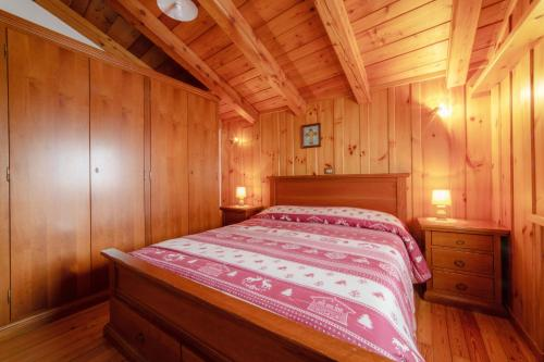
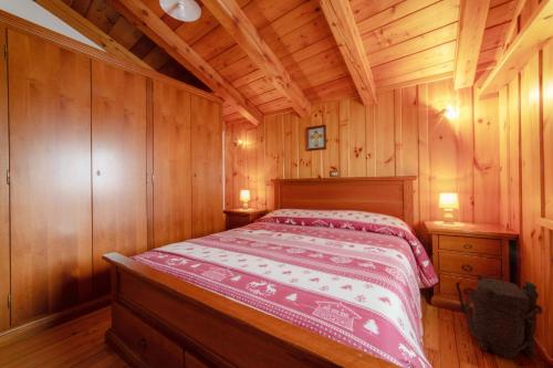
+ backpack [455,274,544,359]
